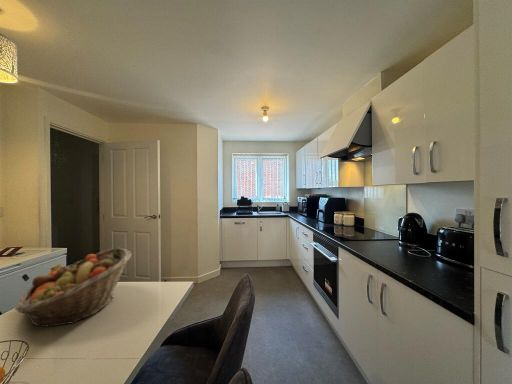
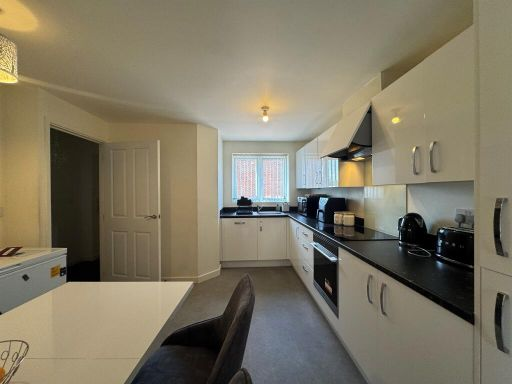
- fruit basket [14,247,133,328]
